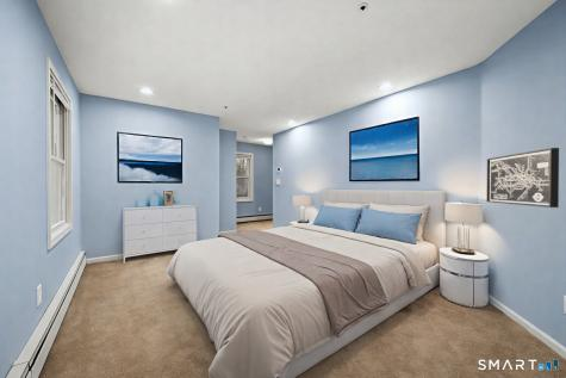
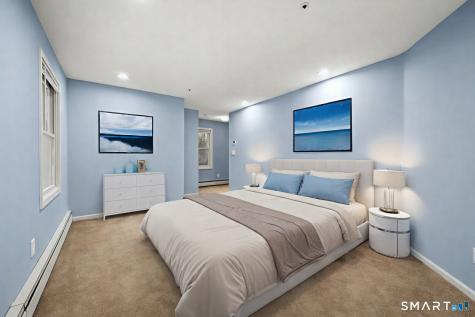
- wall art [485,147,560,209]
